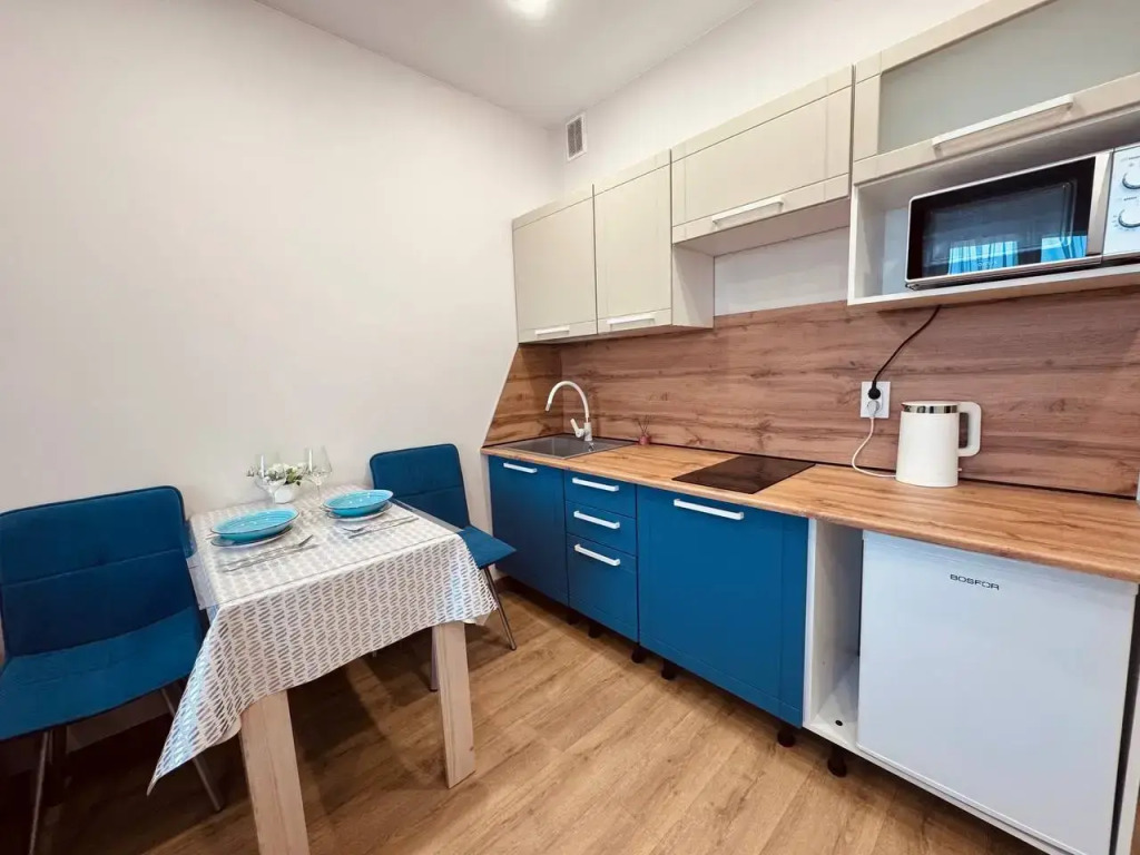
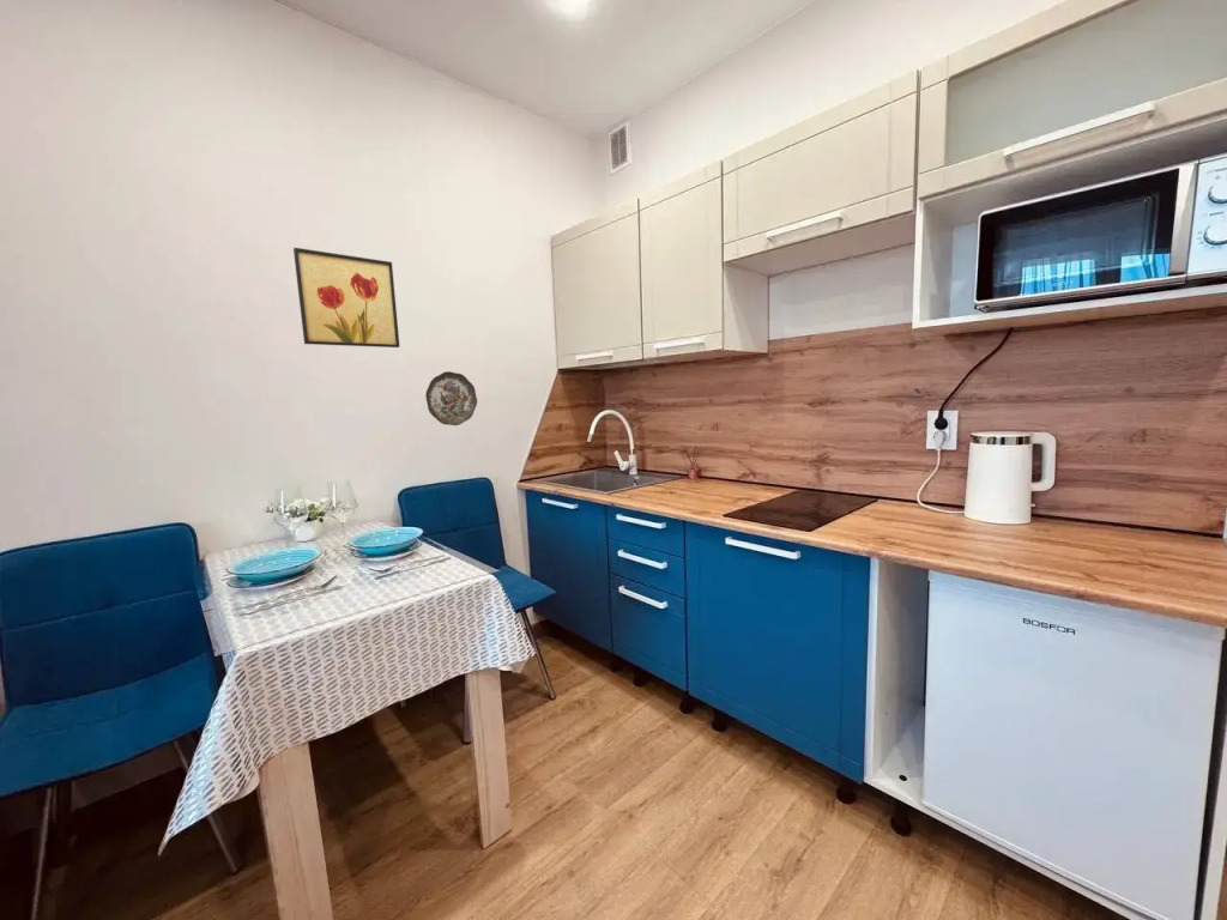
+ decorative plate [424,370,478,426]
+ wall art [292,247,401,349]
